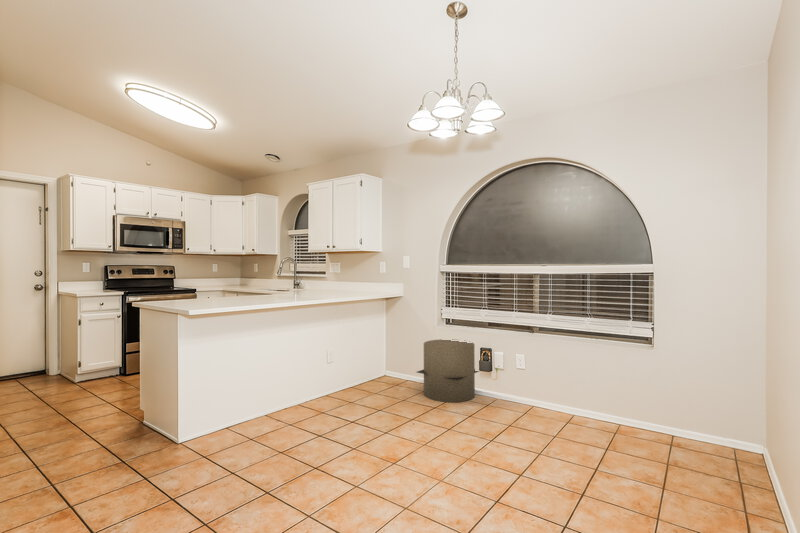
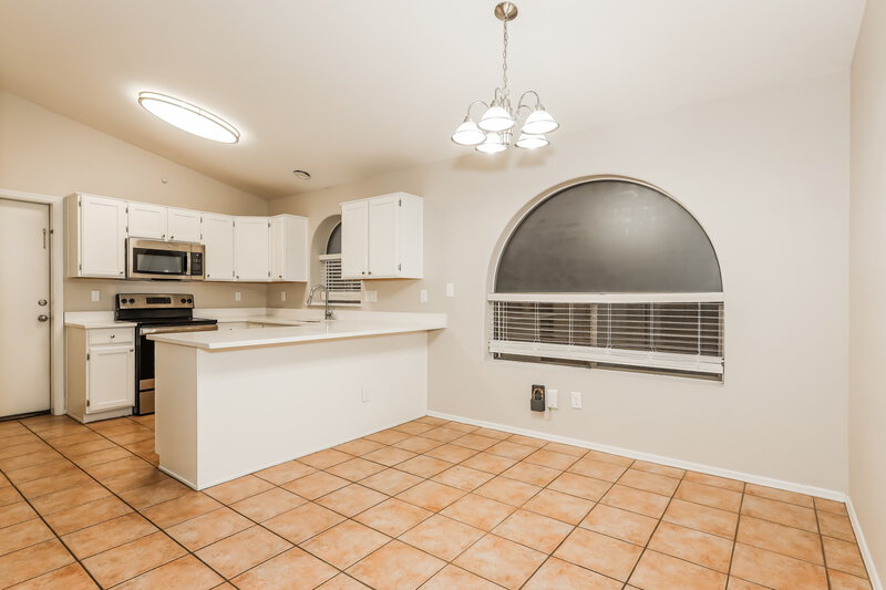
- trash can [416,338,480,403]
